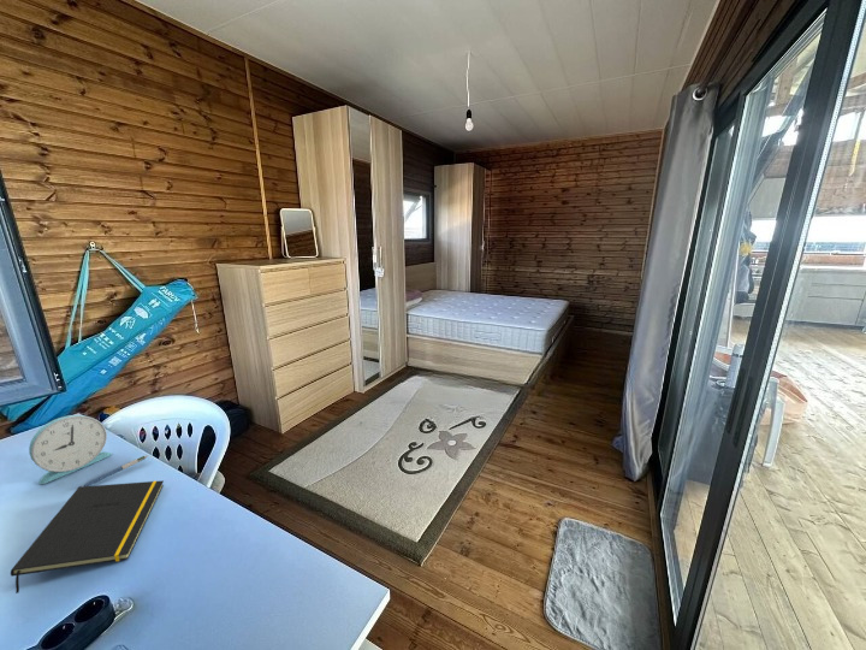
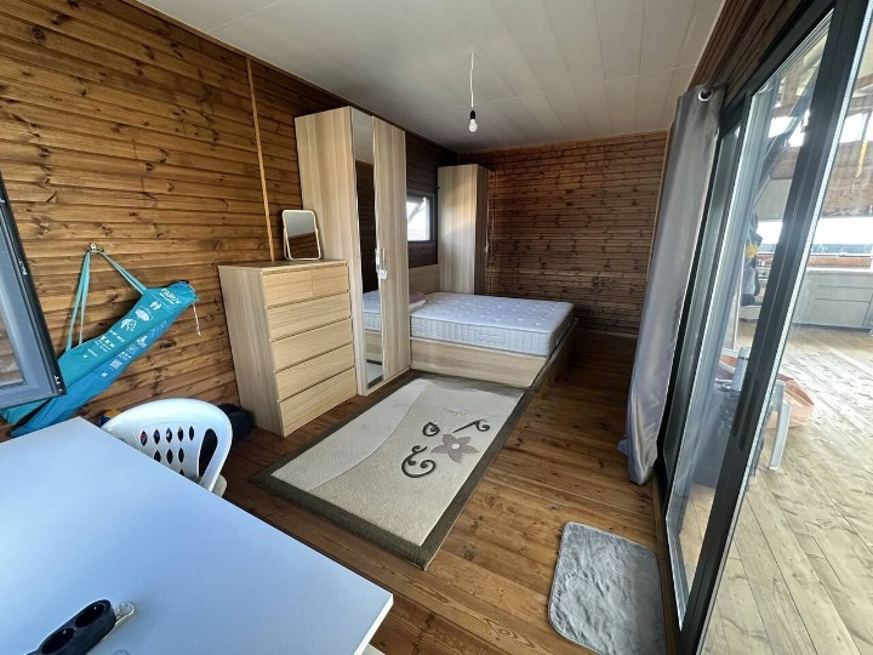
- pen [83,454,149,486]
- notepad [10,479,165,595]
- alarm clock [28,414,113,485]
